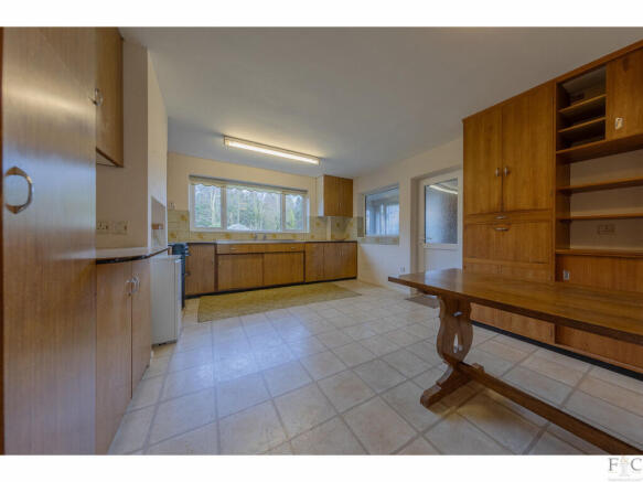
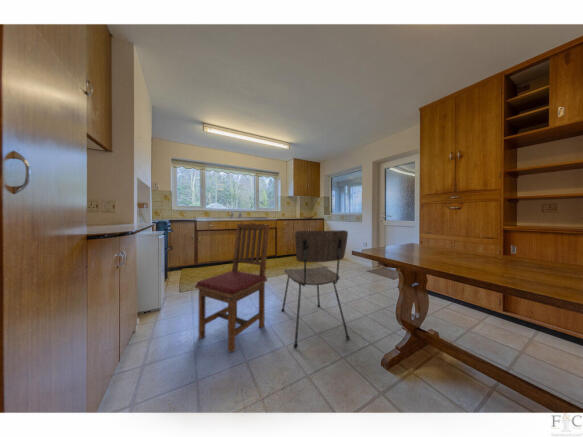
+ dining chair [194,222,270,354]
+ dining chair [281,229,351,349]
